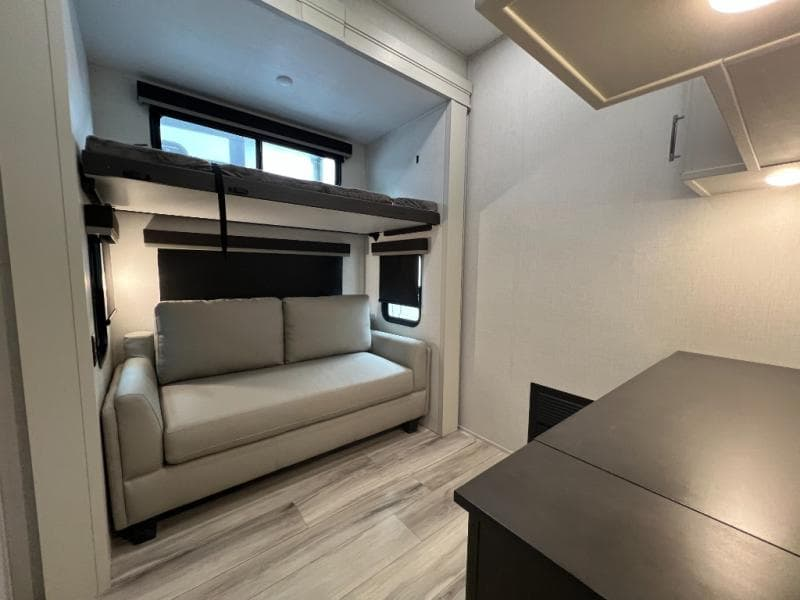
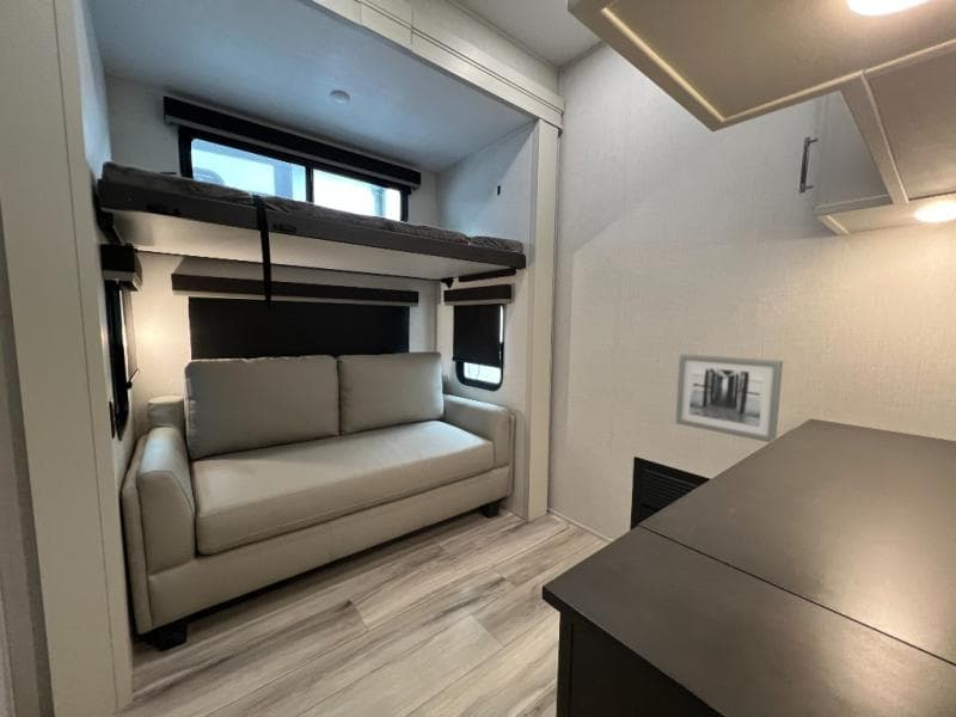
+ wall art [674,353,784,443]
